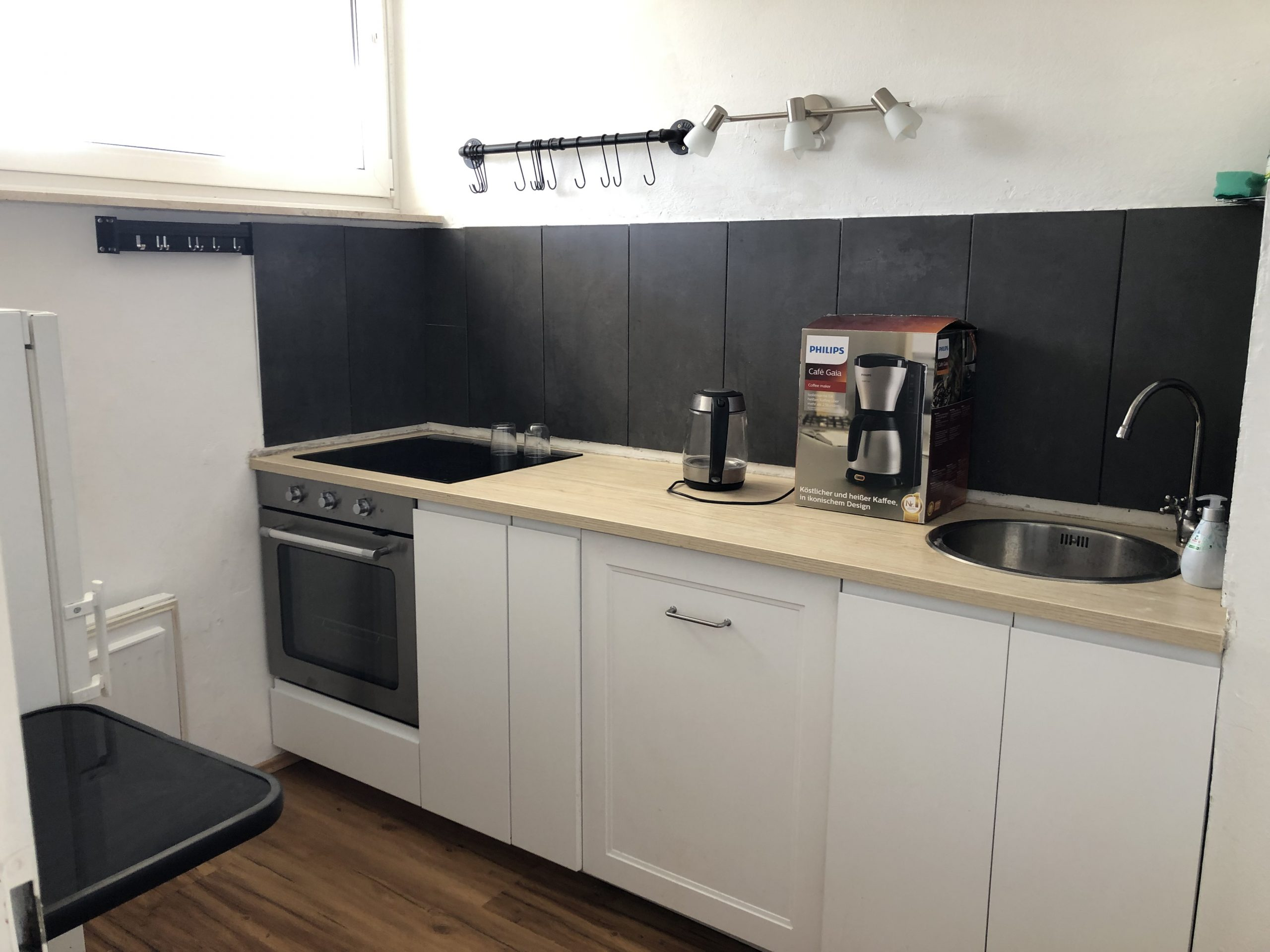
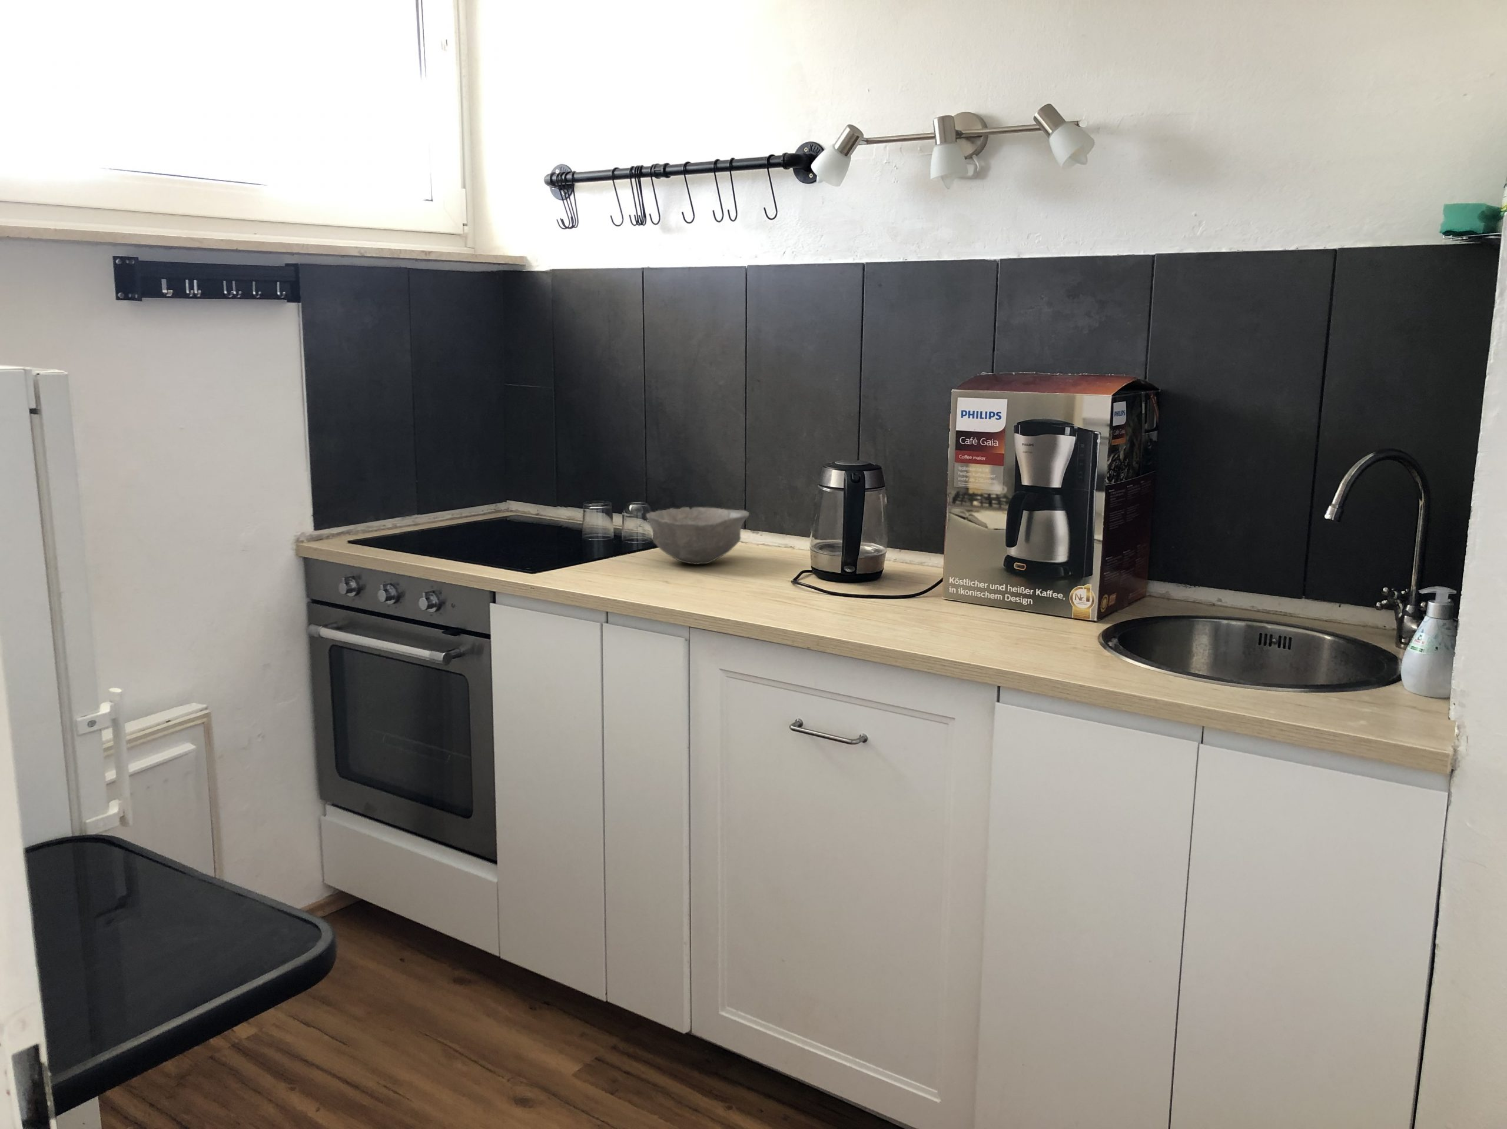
+ bowl [646,506,750,564]
